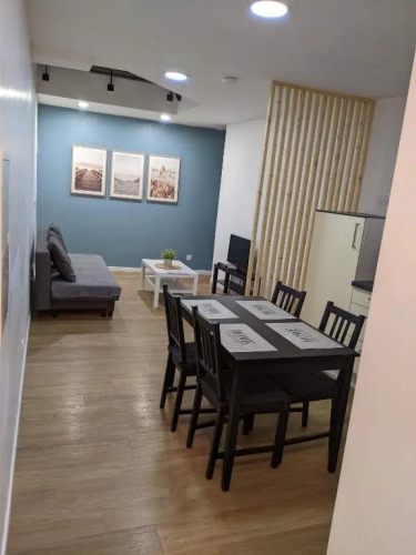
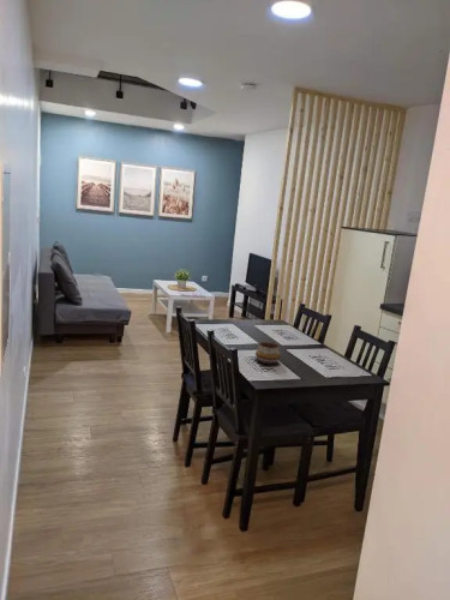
+ decorative bowl [254,341,282,365]
